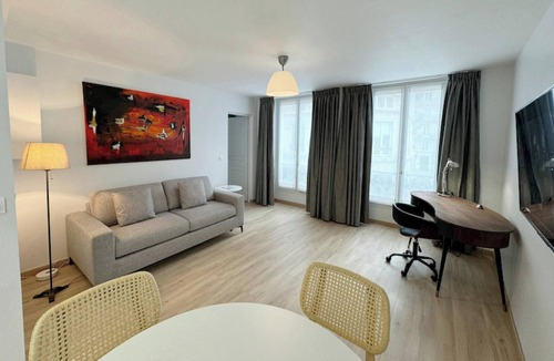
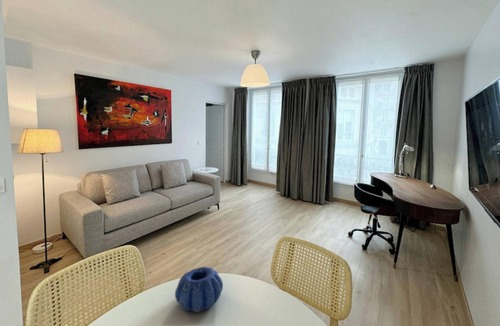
+ decorative bowl [174,266,224,313]
